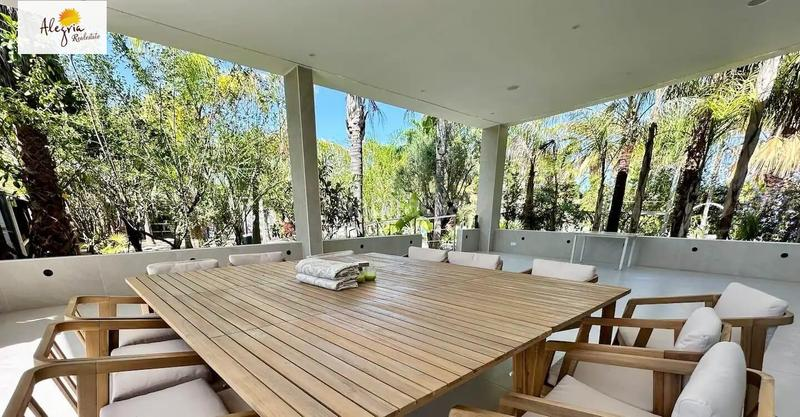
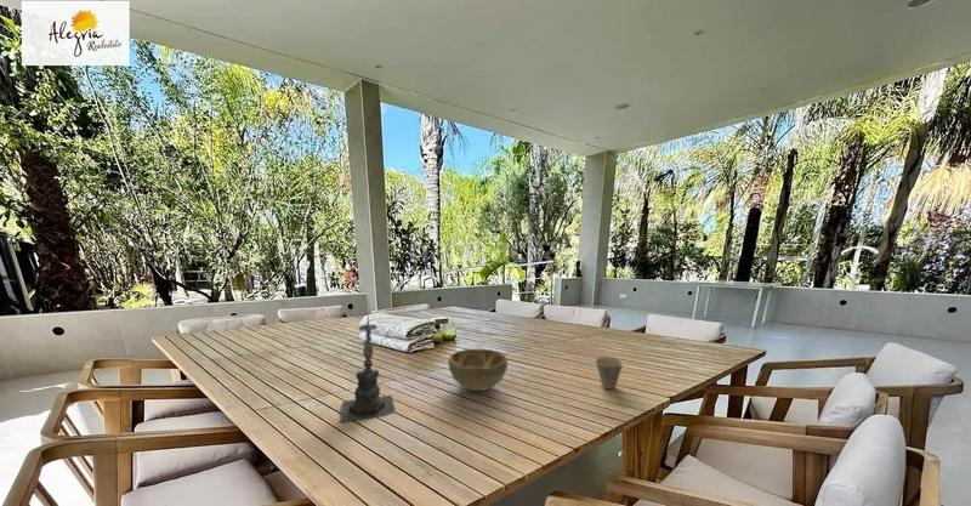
+ decorative bowl [447,347,509,392]
+ cup [595,356,624,390]
+ candle holder [340,312,397,423]
